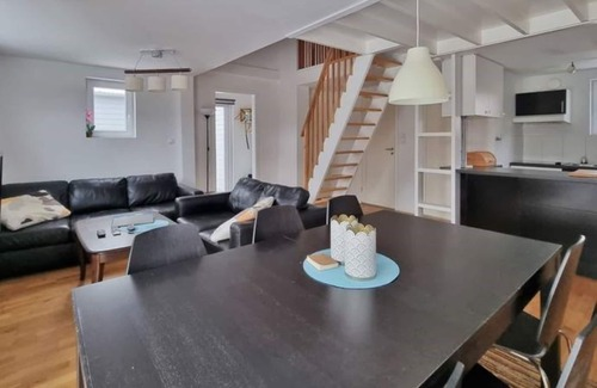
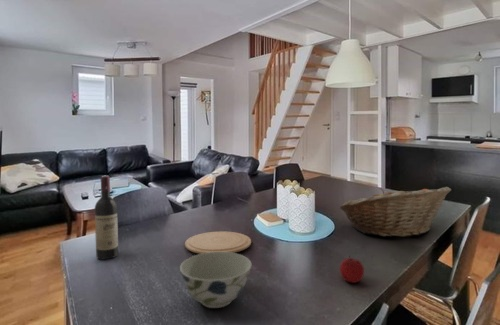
+ plate [184,230,252,254]
+ bowl [179,252,252,309]
+ fruit basket [338,186,452,238]
+ apple [339,254,365,284]
+ wine bottle [94,175,119,260]
